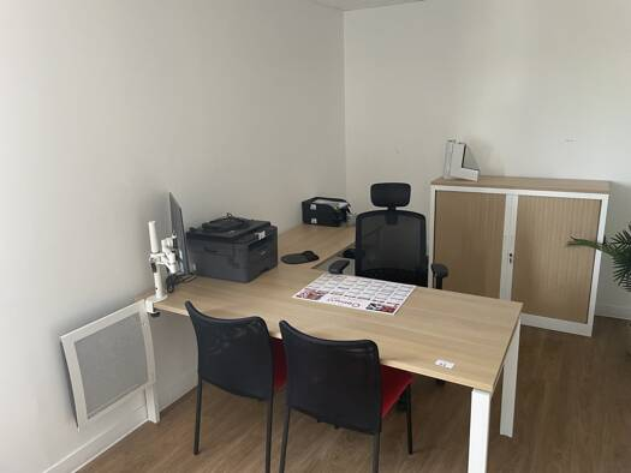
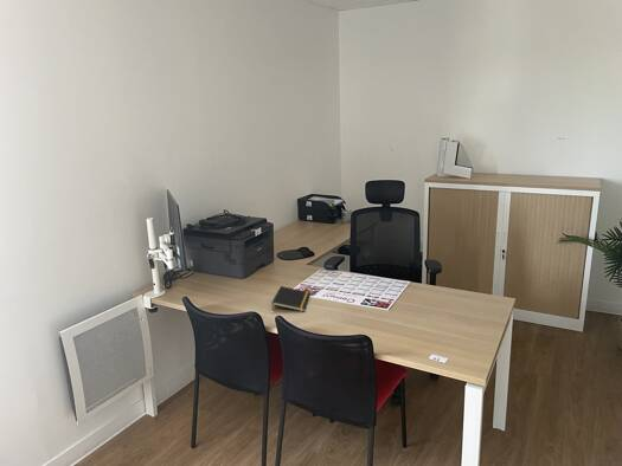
+ notepad [270,285,312,312]
